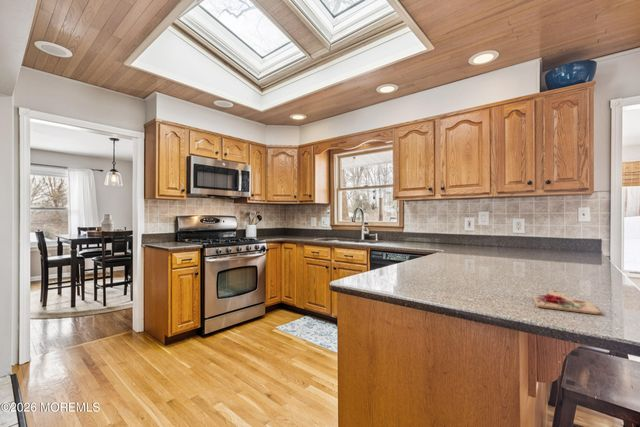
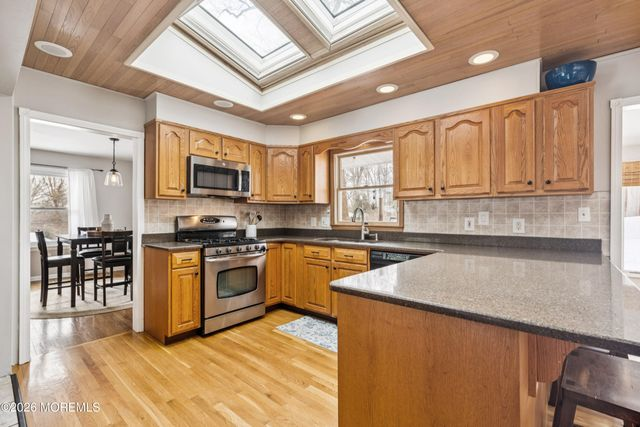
- cutting board [532,290,602,315]
